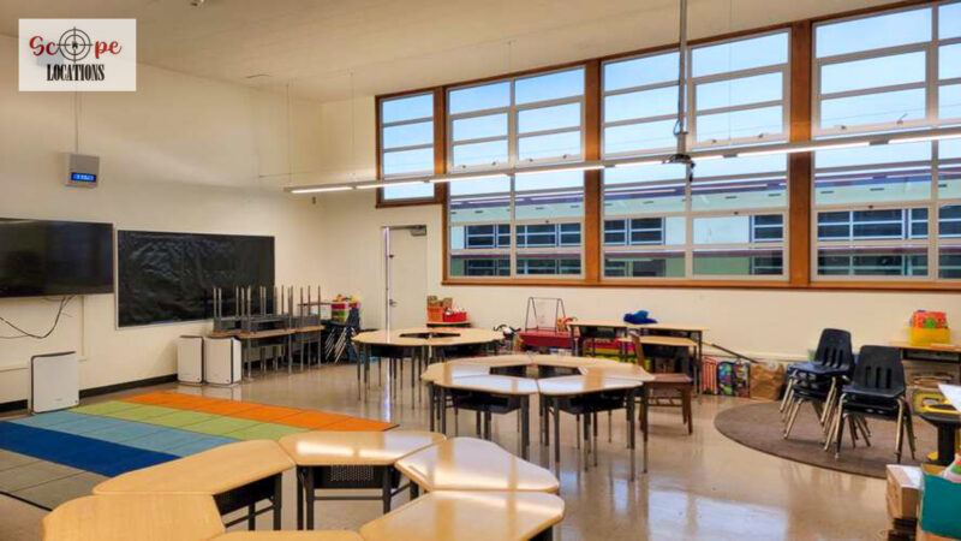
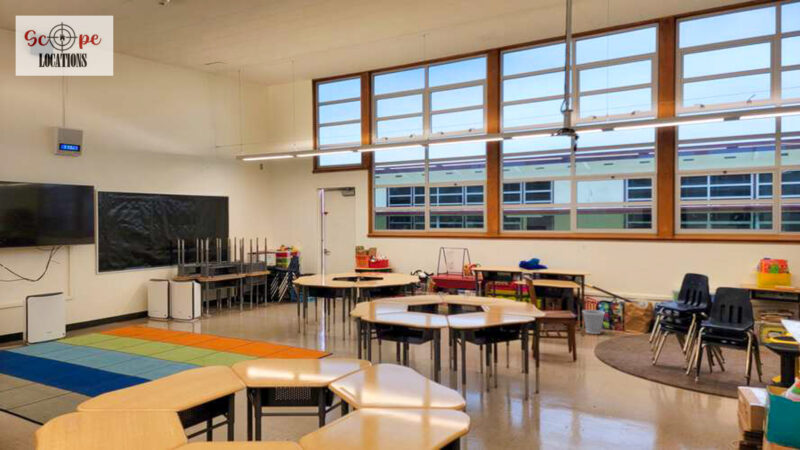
+ wastebasket [581,309,606,335]
